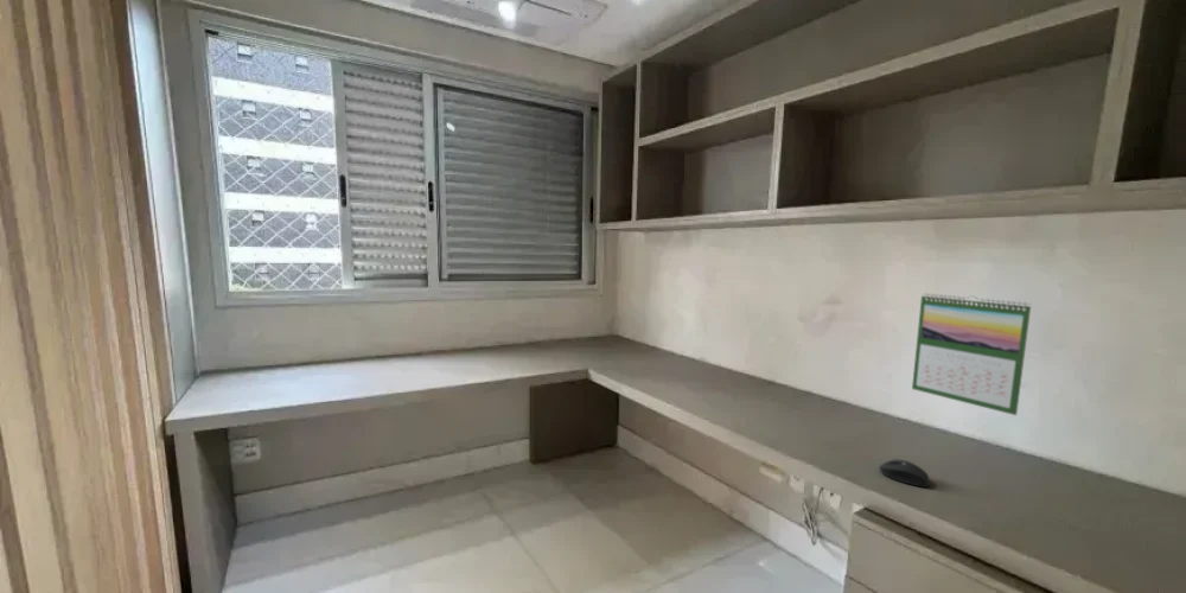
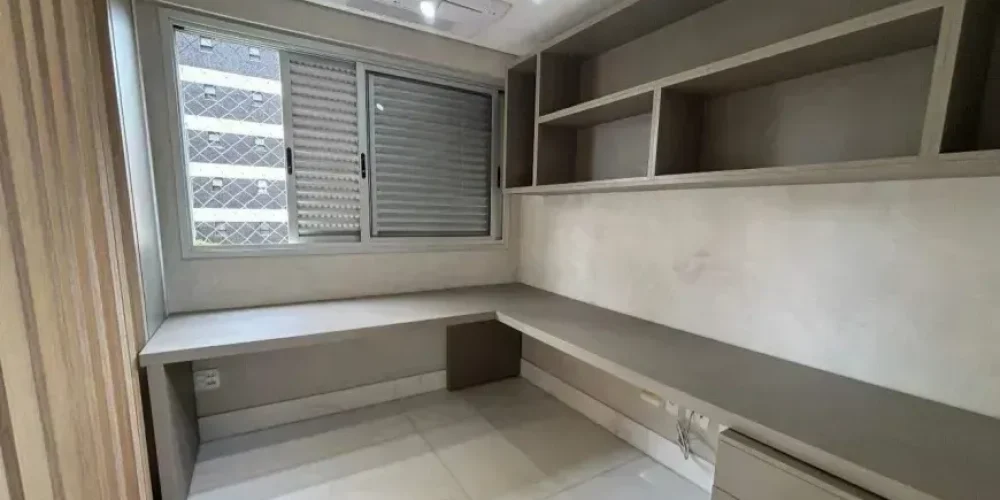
- calendar [911,292,1032,416]
- mouse [878,458,931,489]
